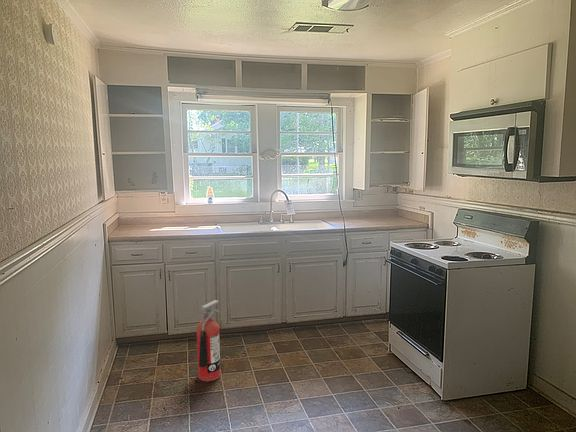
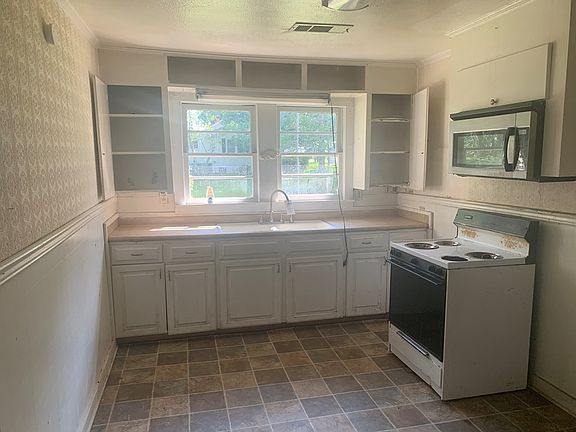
- fire extinguisher [196,299,221,382]
